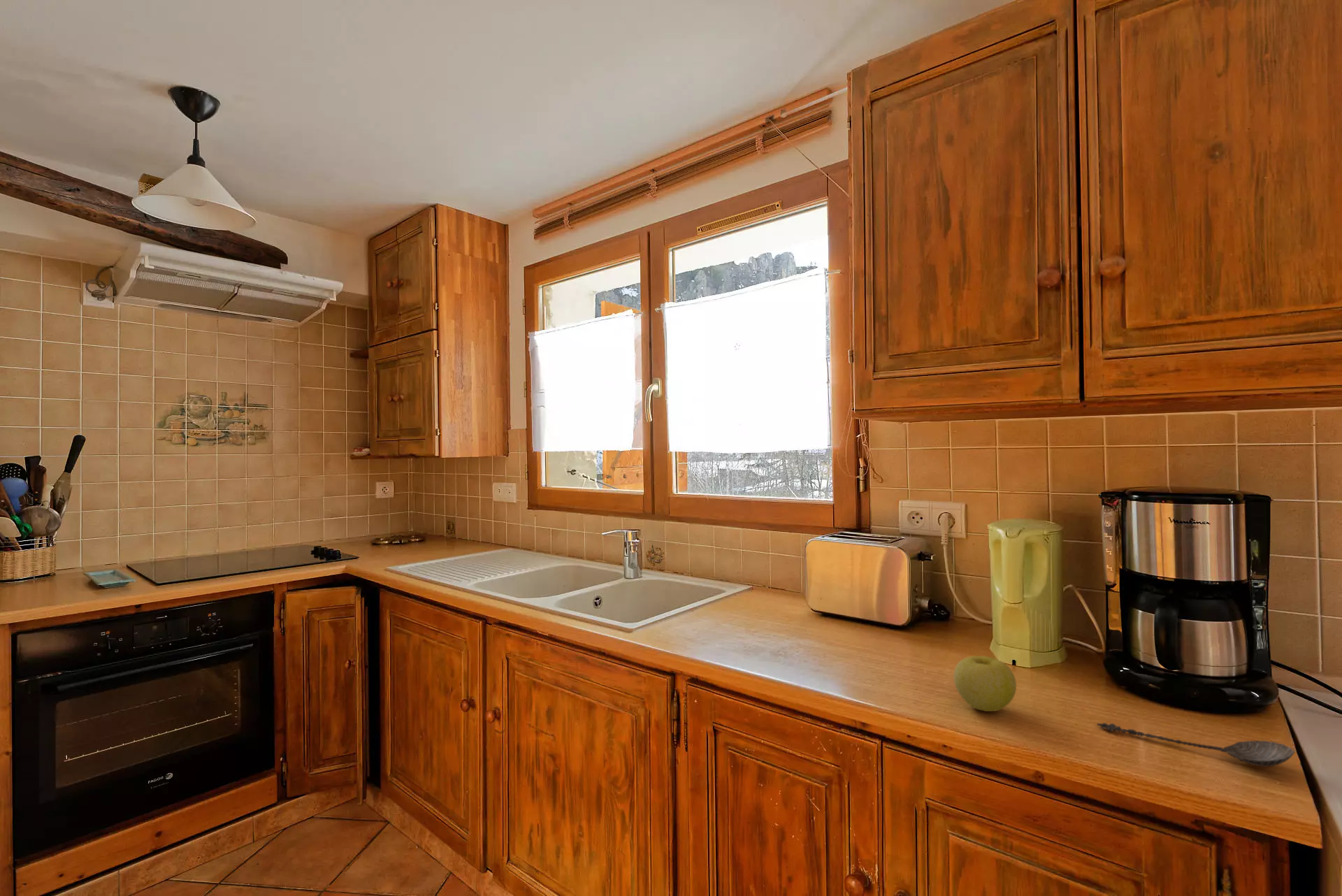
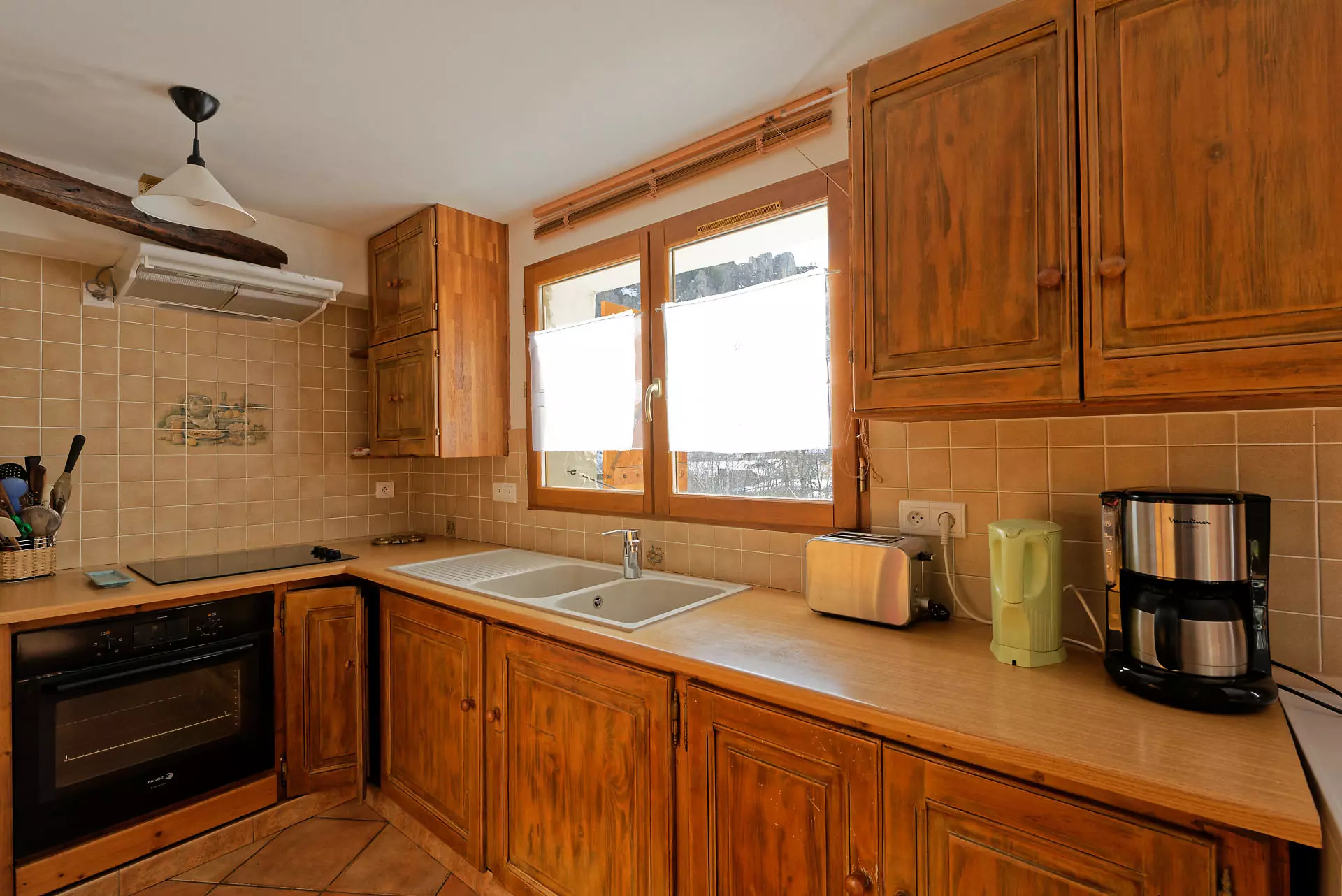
- spoon [1096,722,1296,767]
- apple [953,656,1017,712]
